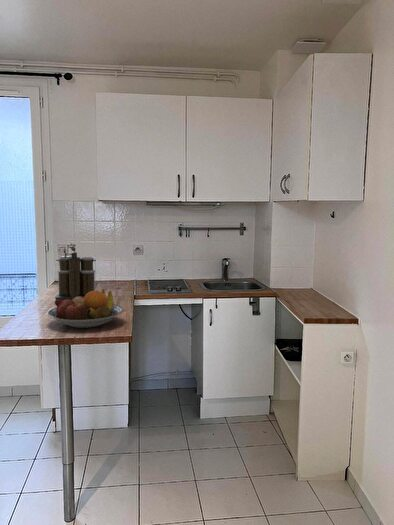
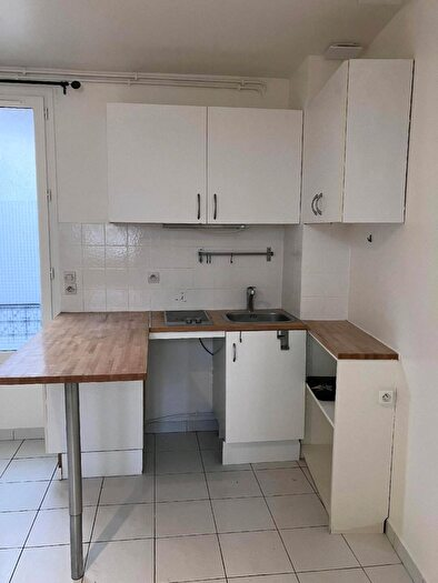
- fruit bowl [46,288,125,329]
- coffee maker [54,243,97,301]
